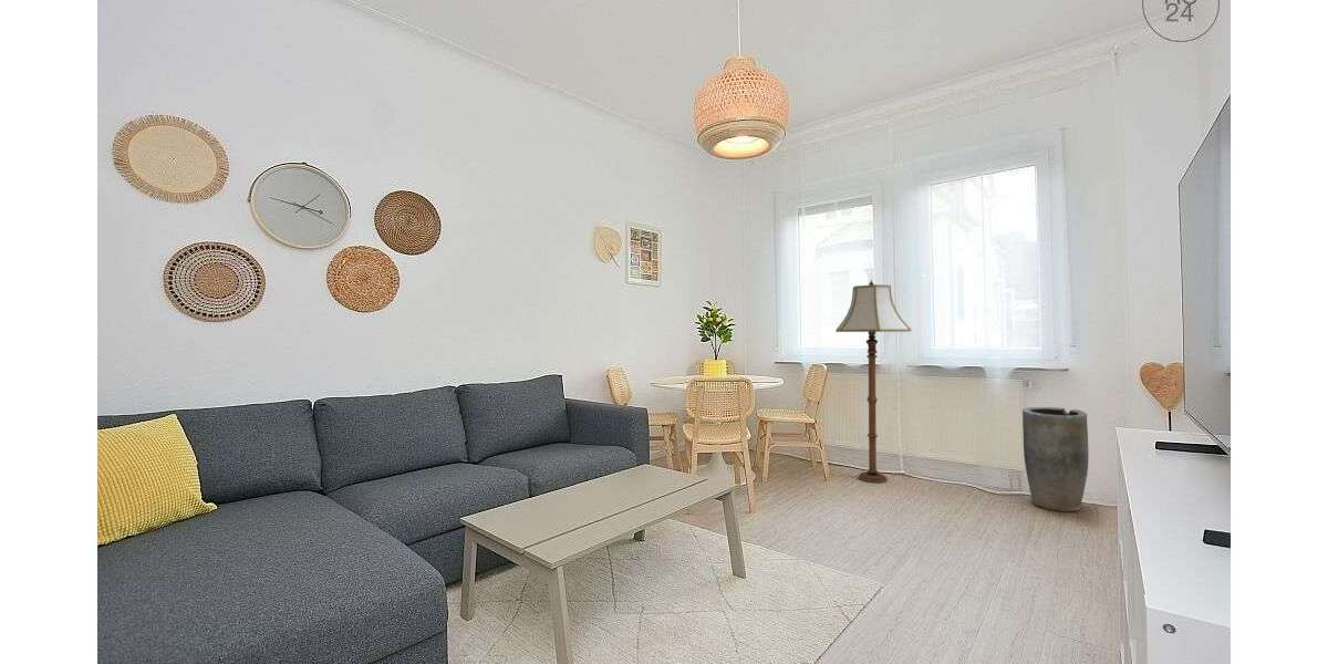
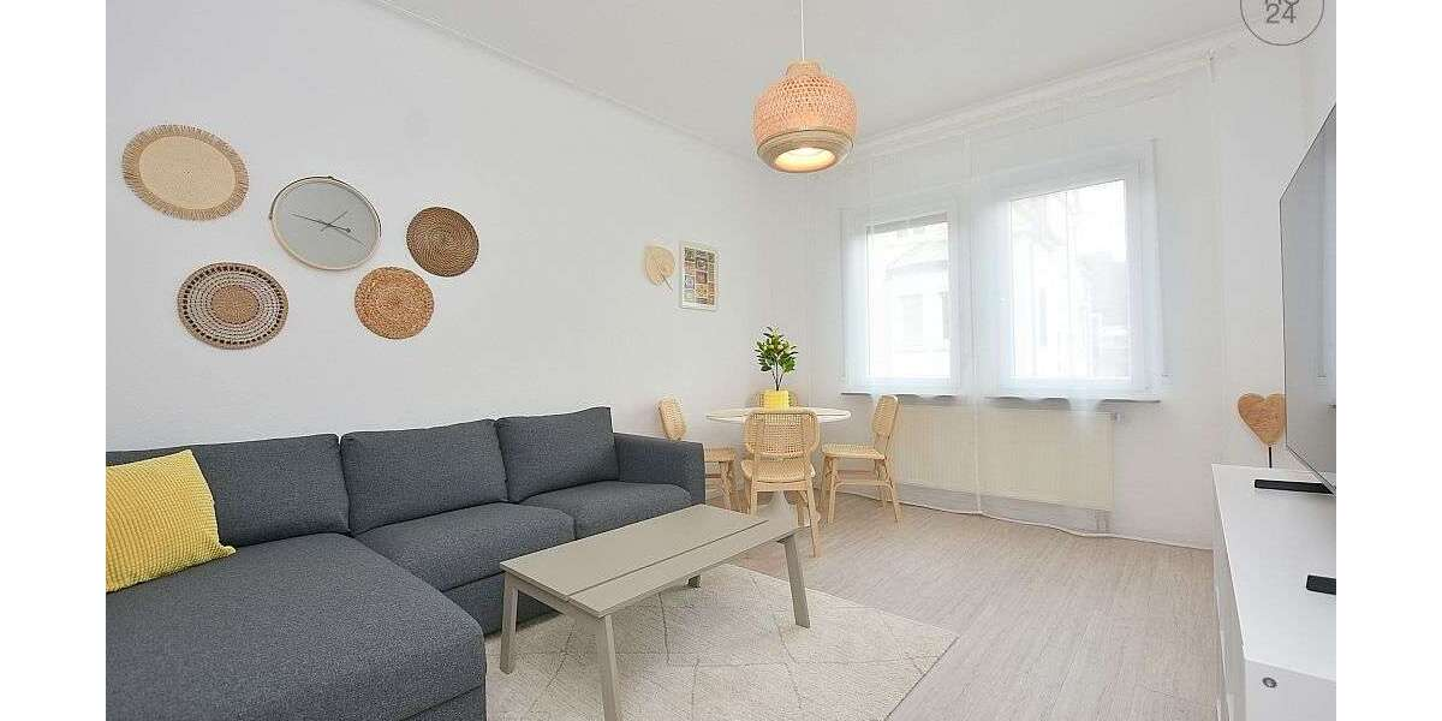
- vase [1021,406,1089,512]
- floor lamp [834,279,912,484]
